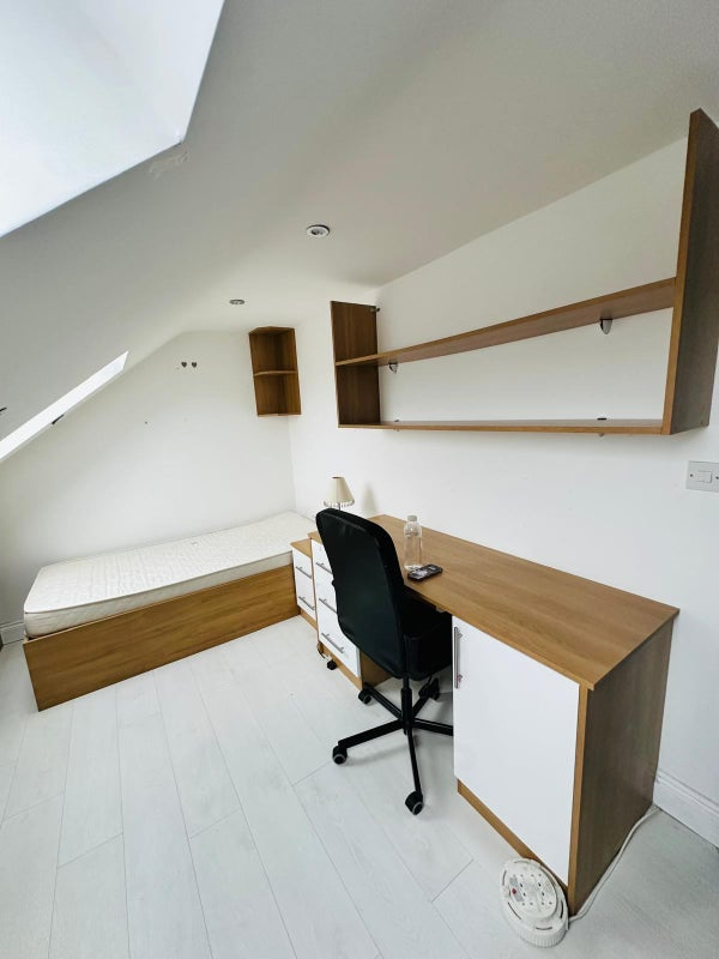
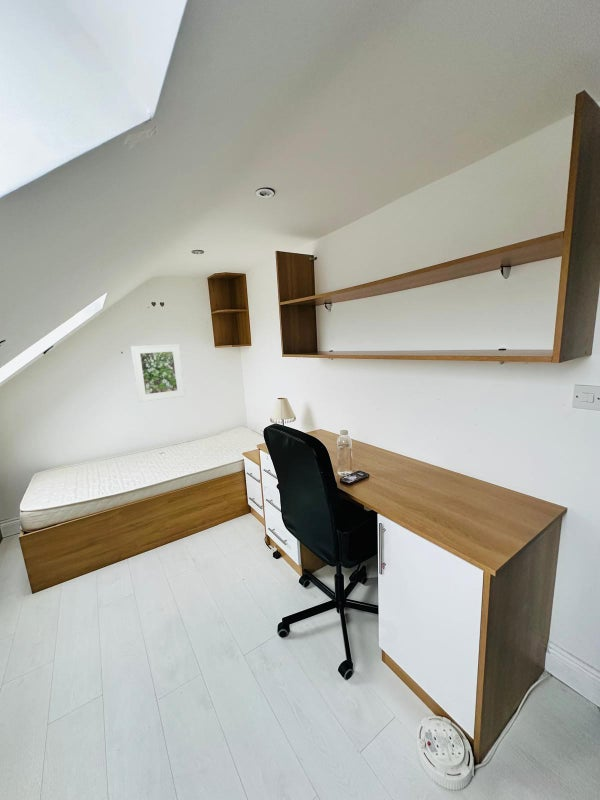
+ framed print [130,343,186,403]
